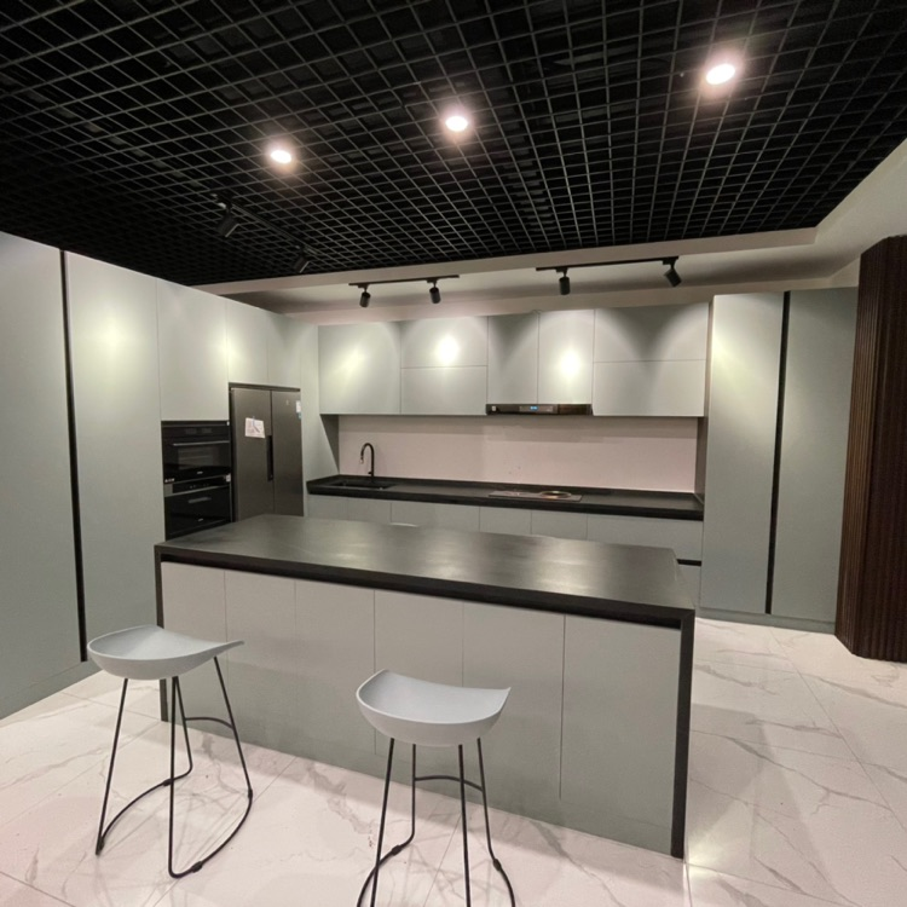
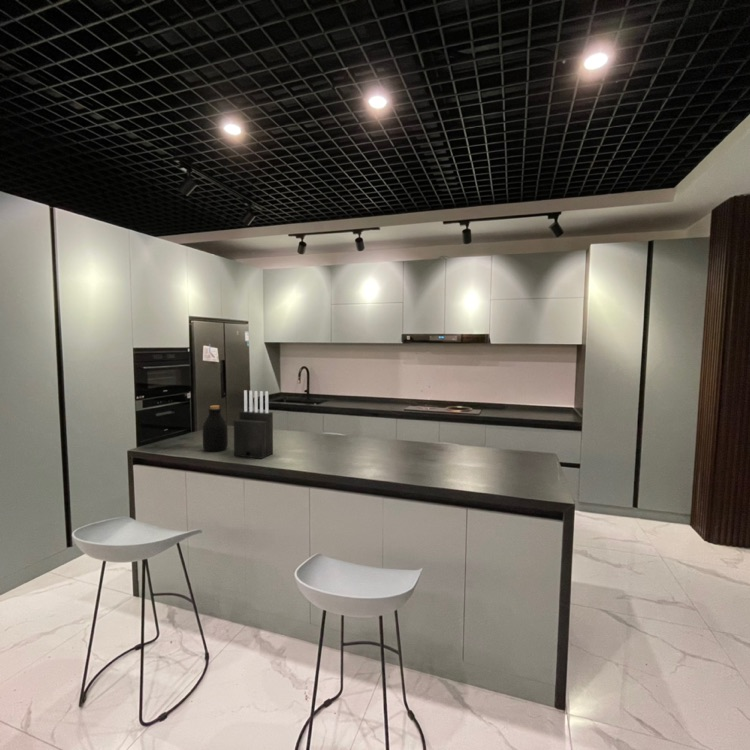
+ knife block [233,389,274,460]
+ bottle [202,404,229,452]
